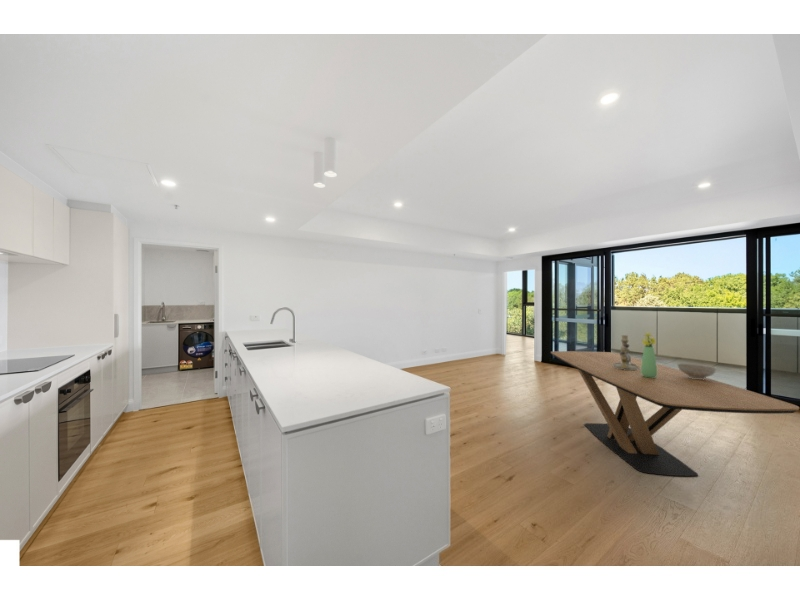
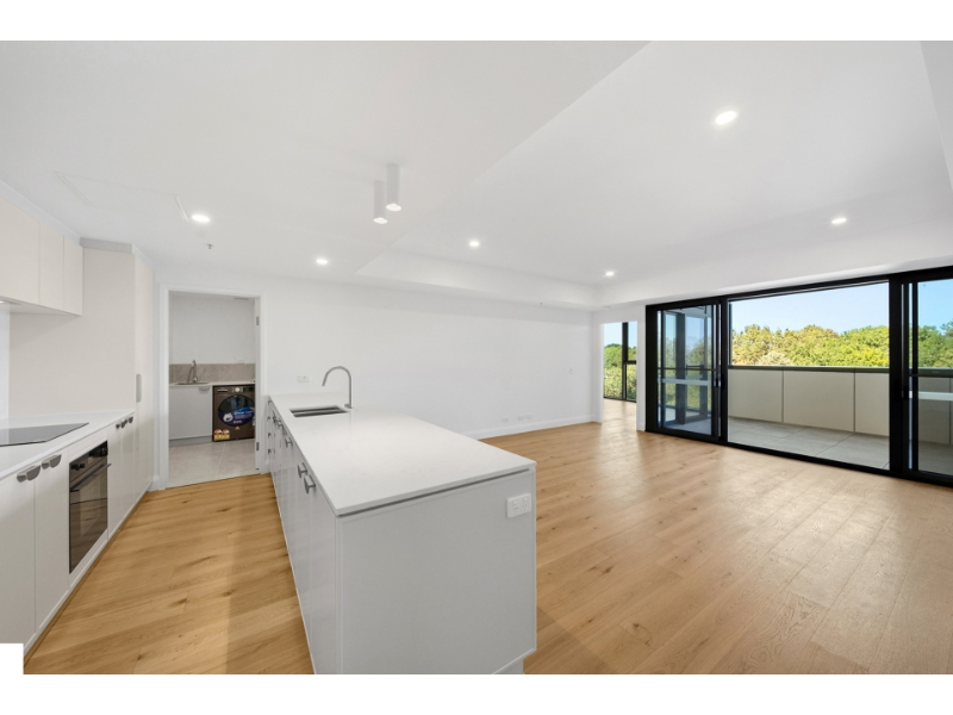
- bouquet [641,332,657,378]
- decorative bowl [676,362,718,380]
- candlestick [613,334,639,370]
- dining table [550,350,800,477]
